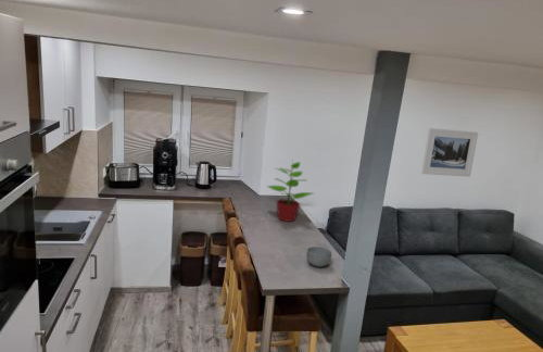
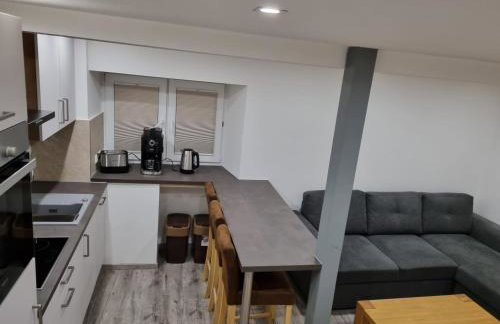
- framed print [420,127,479,178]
- potted plant [266,160,315,223]
- bowl [305,246,332,268]
